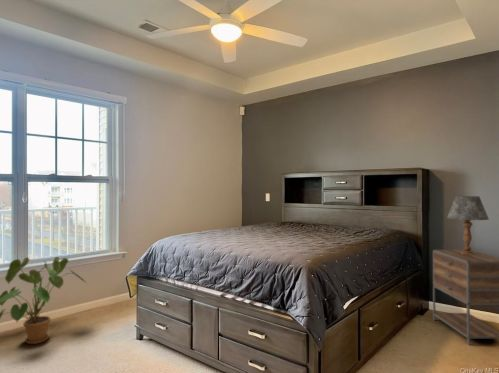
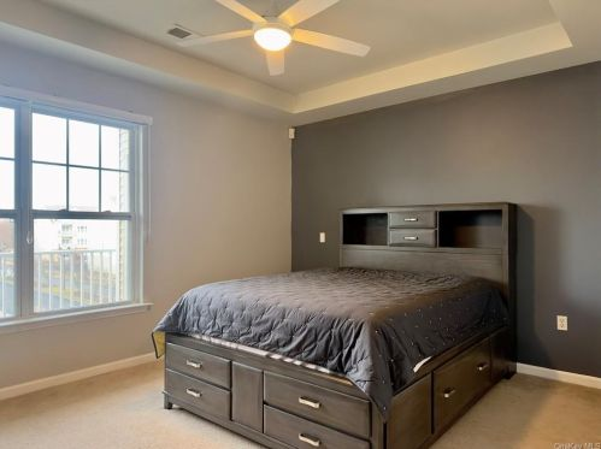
- house plant [0,256,87,345]
- table lamp [446,195,490,255]
- nightstand [432,249,499,346]
